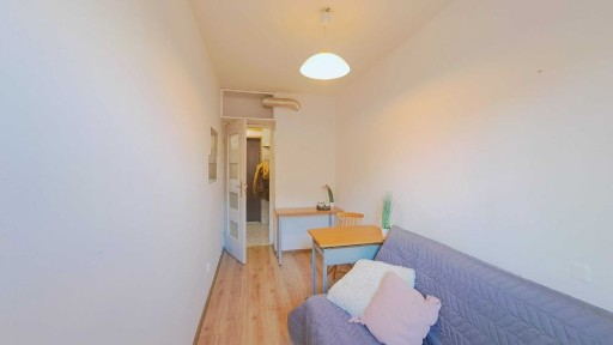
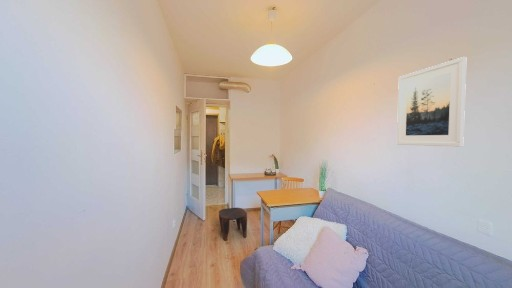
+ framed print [396,56,467,148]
+ stool [218,207,248,241]
